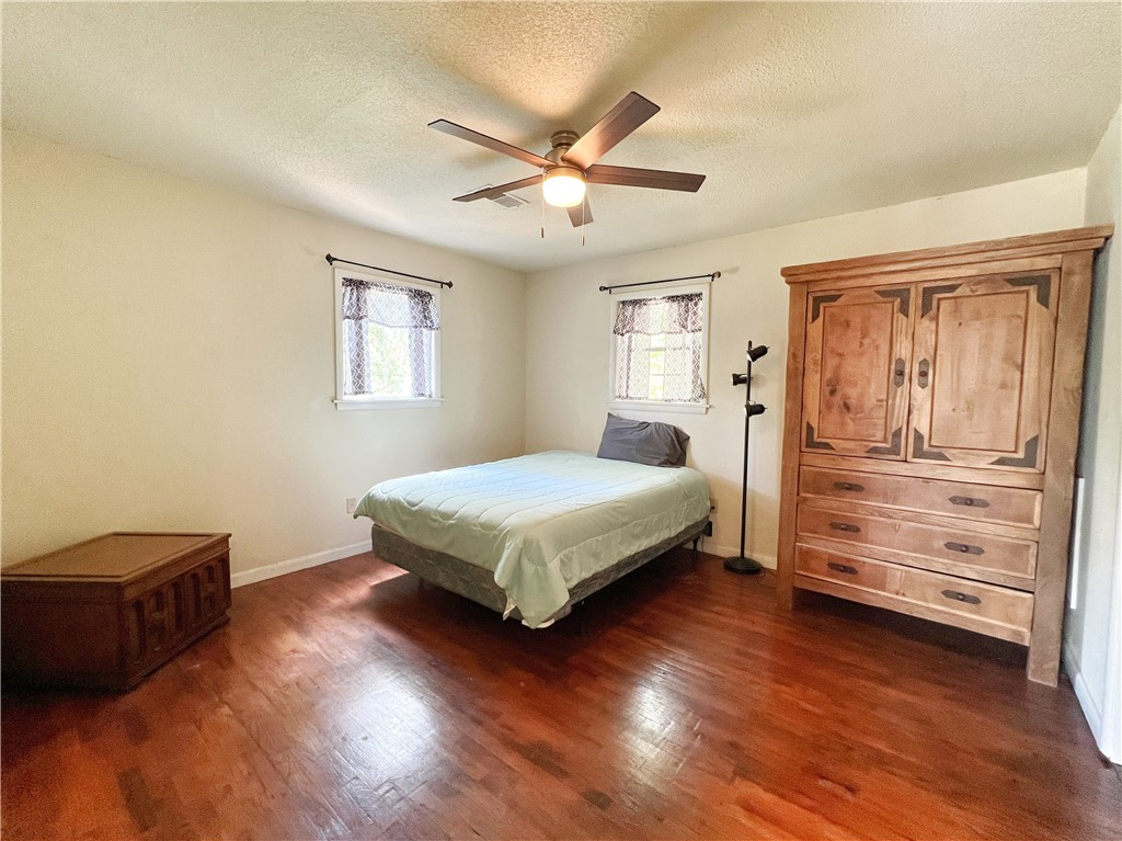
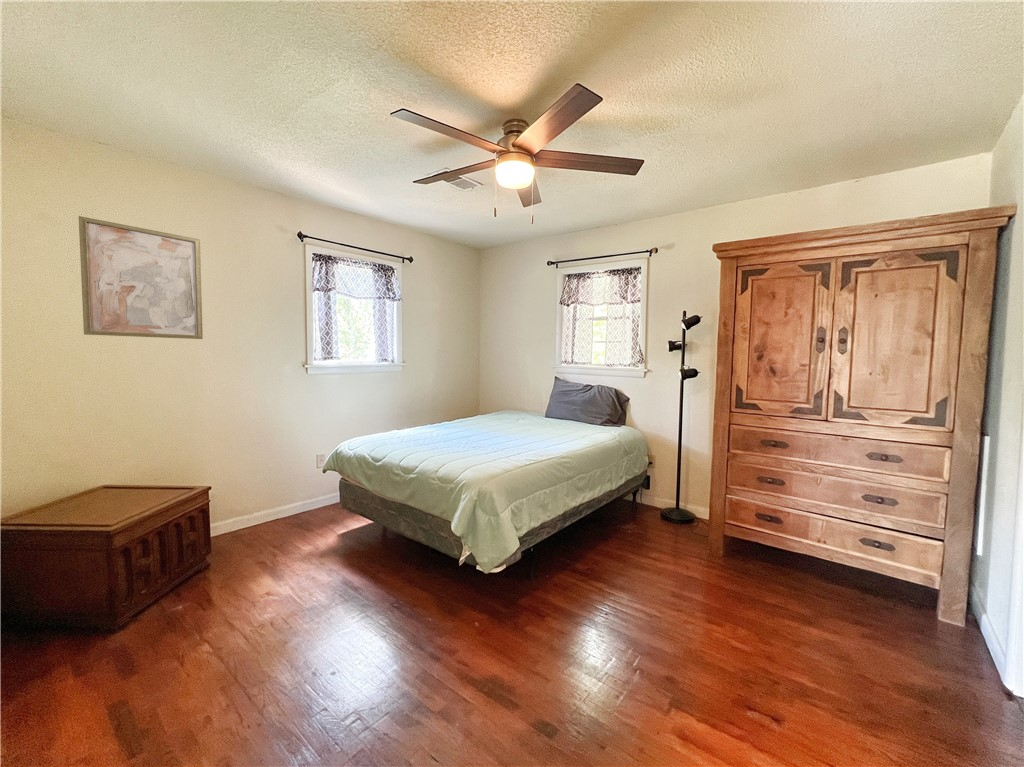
+ wall art [78,215,204,340]
